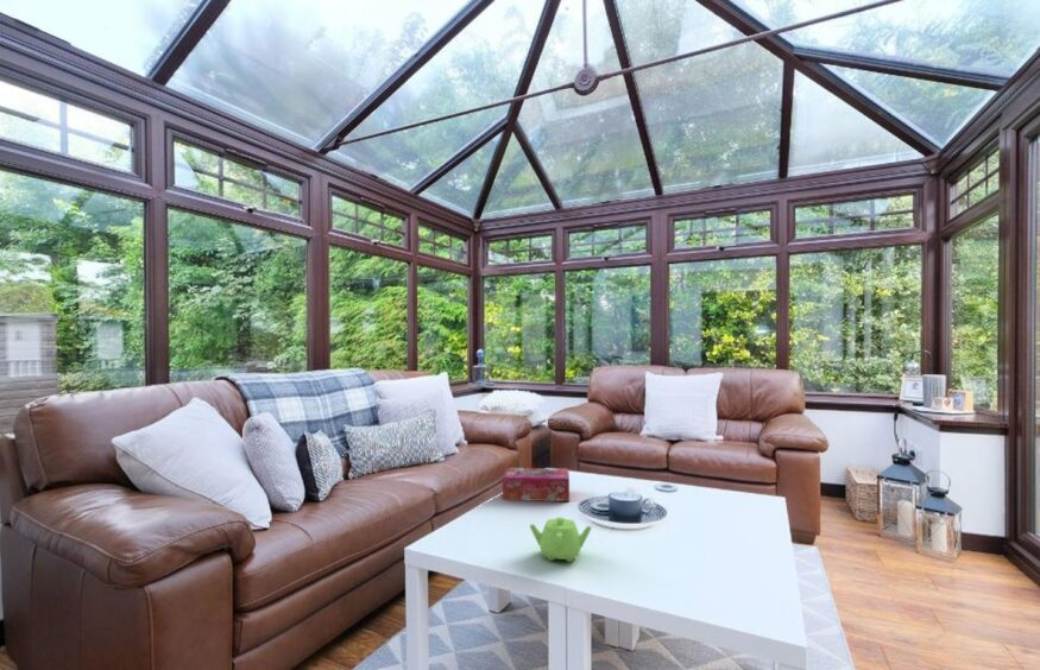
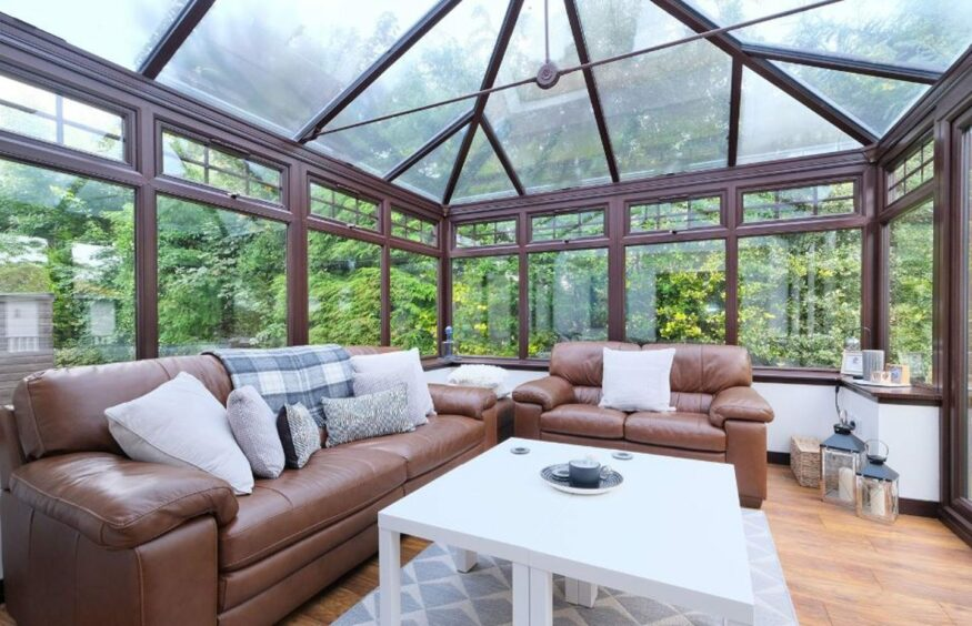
- tissue box [502,467,571,502]
- teapot [529,516,593,563]
